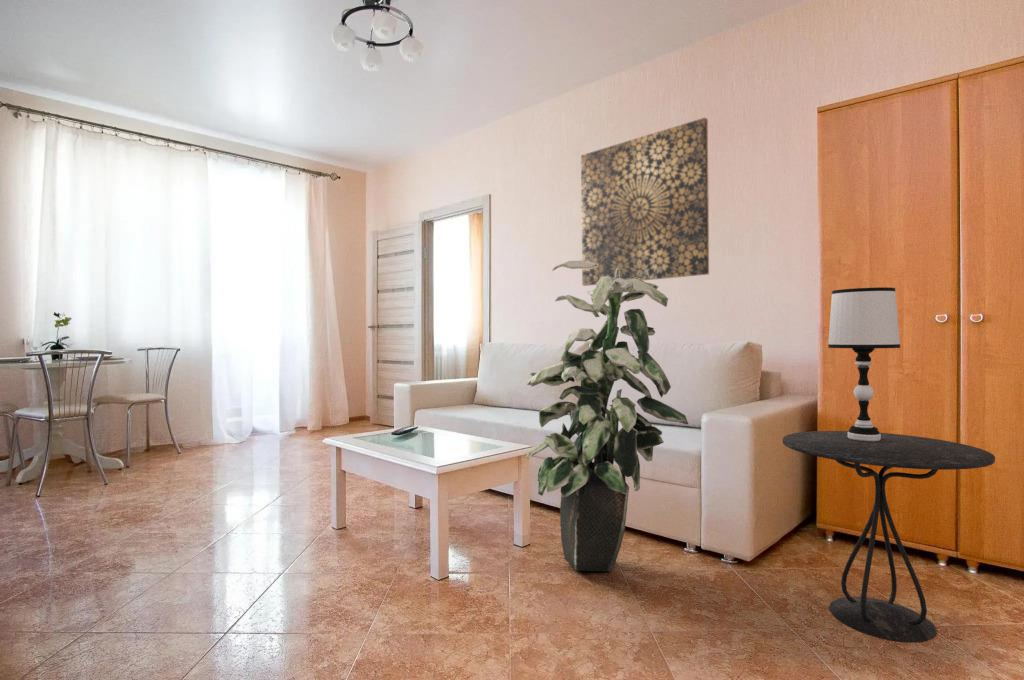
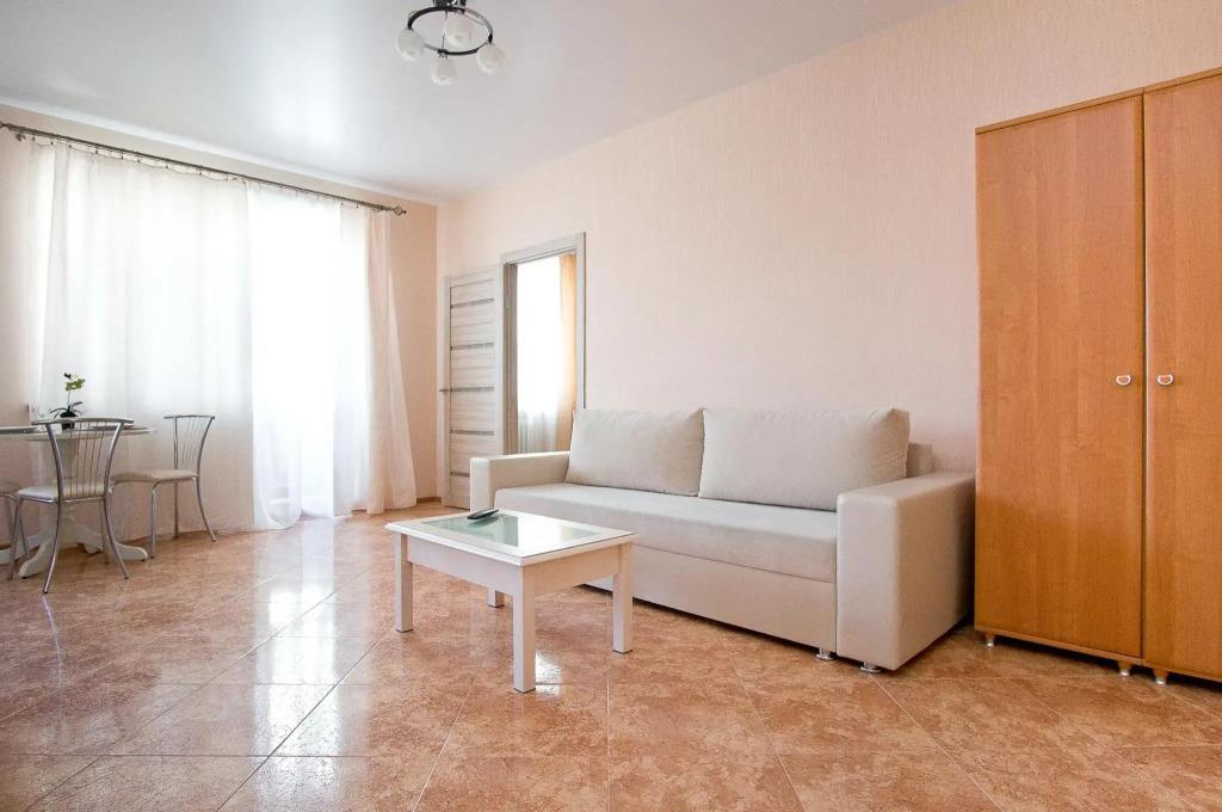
- wall art [580,117,710,287]
- indoor plant [525,260,689,572]
- table lamp [827,286,901,442]
- side table [782,430,996,643]
